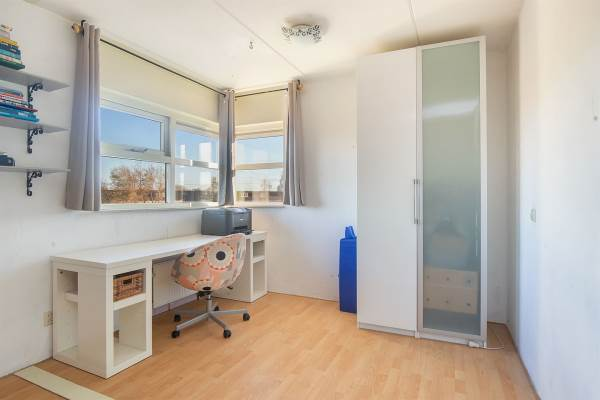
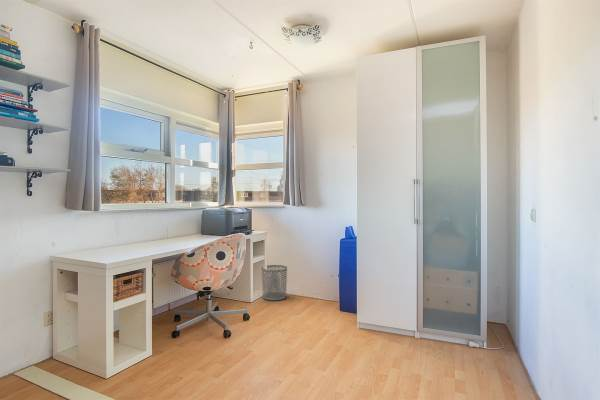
+ waste bin [261,264,288,301]
